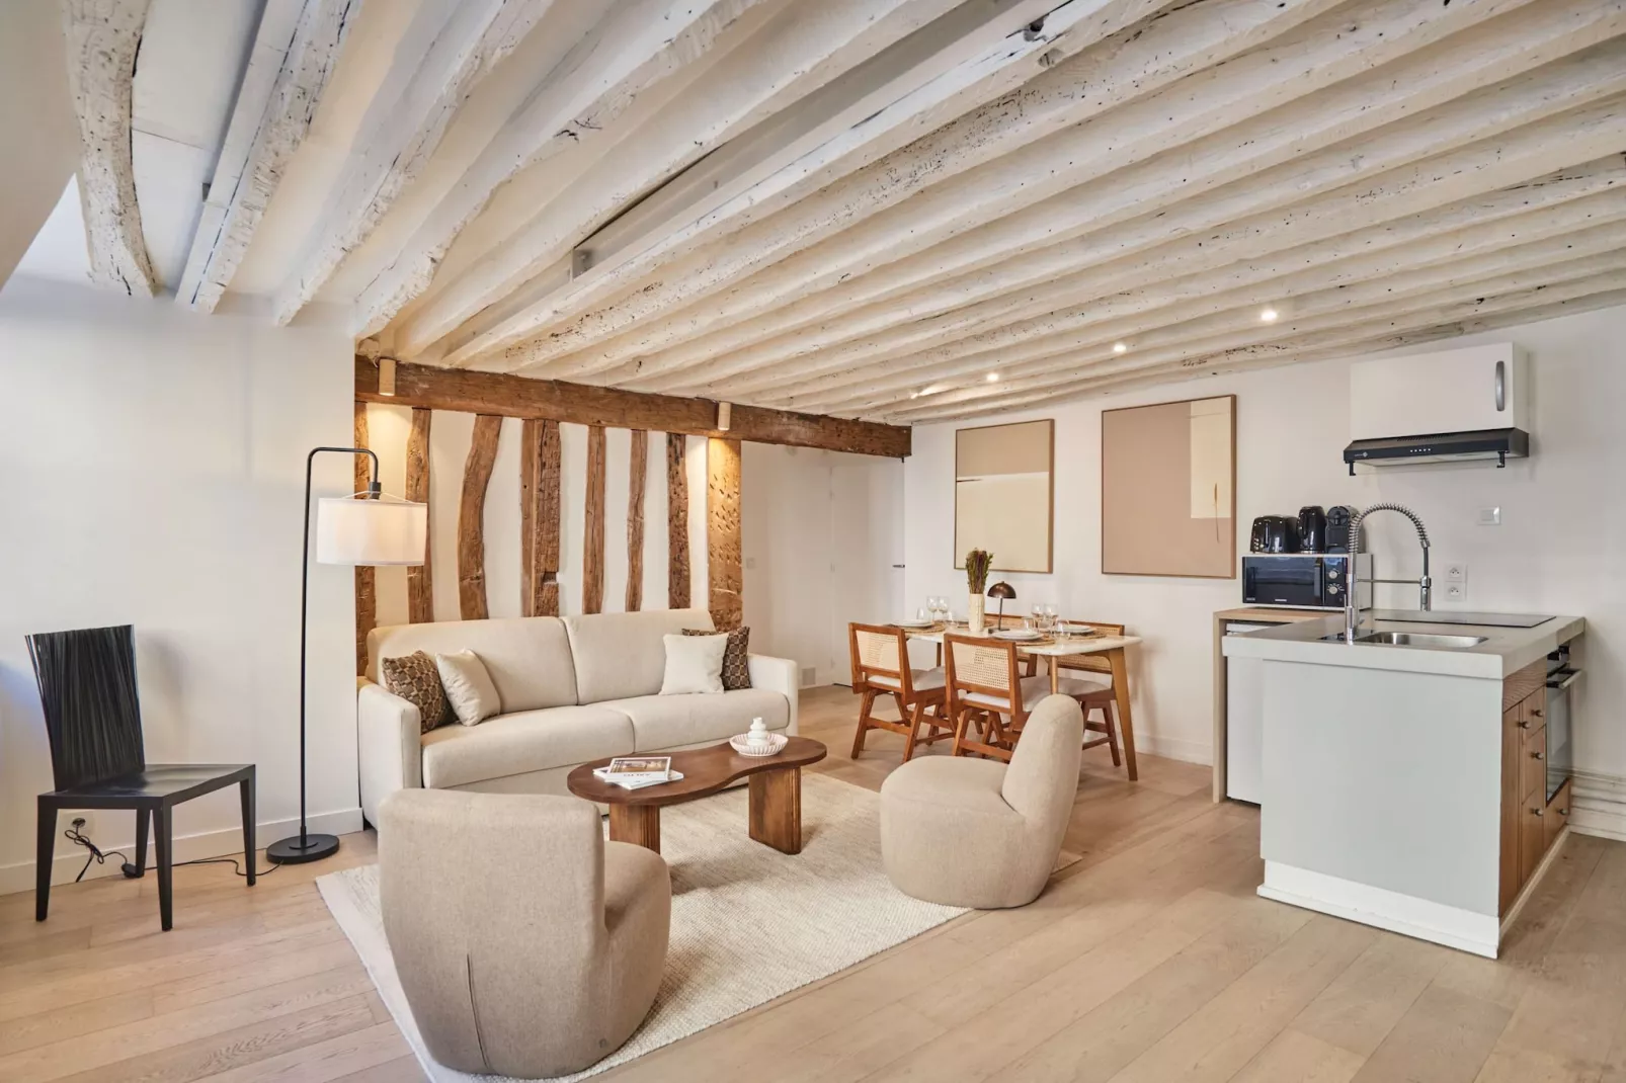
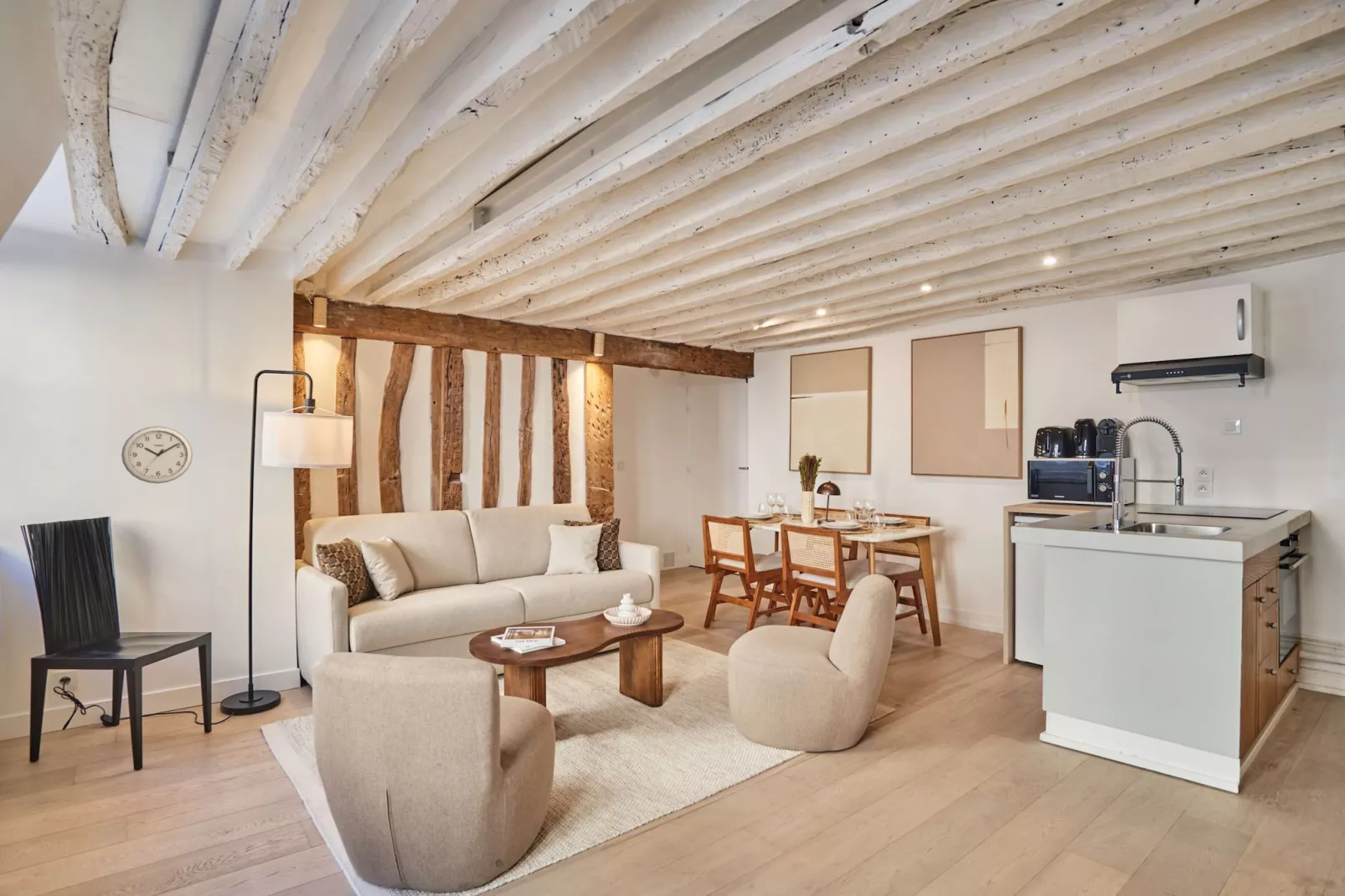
+ wall clock [121,425,193,484]
